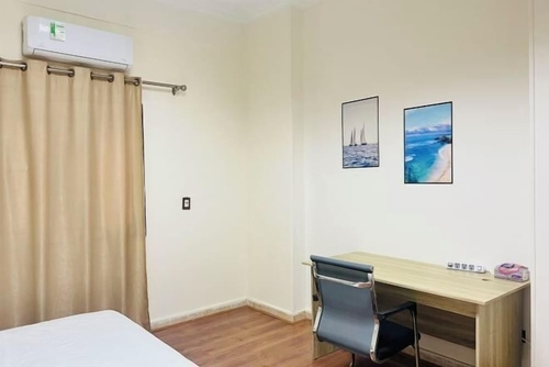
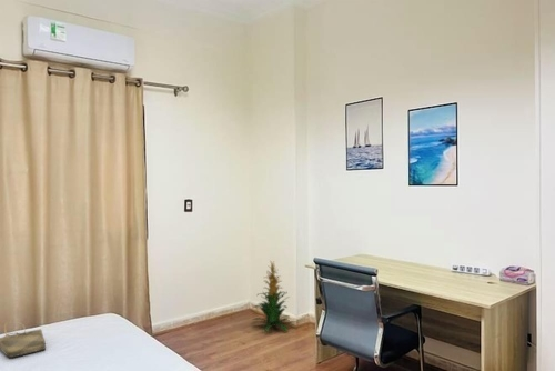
+ tote bag [0,321,47,359]
+ indoor plant [250,260,291,333]
